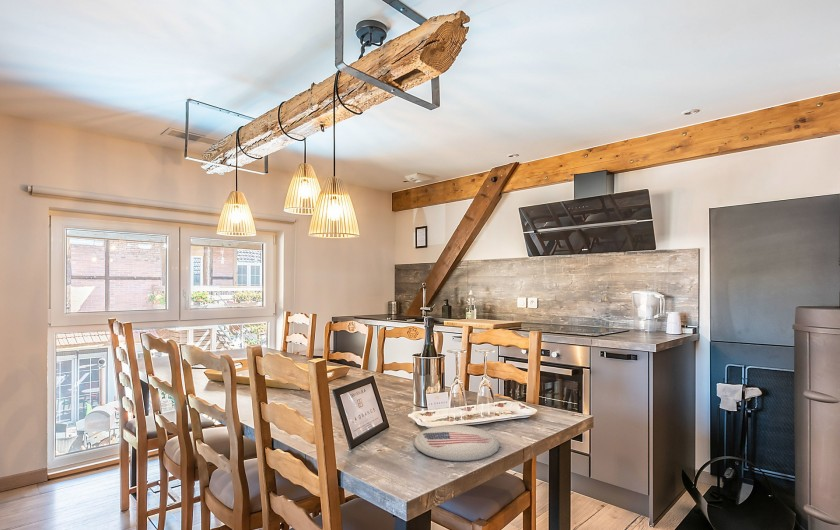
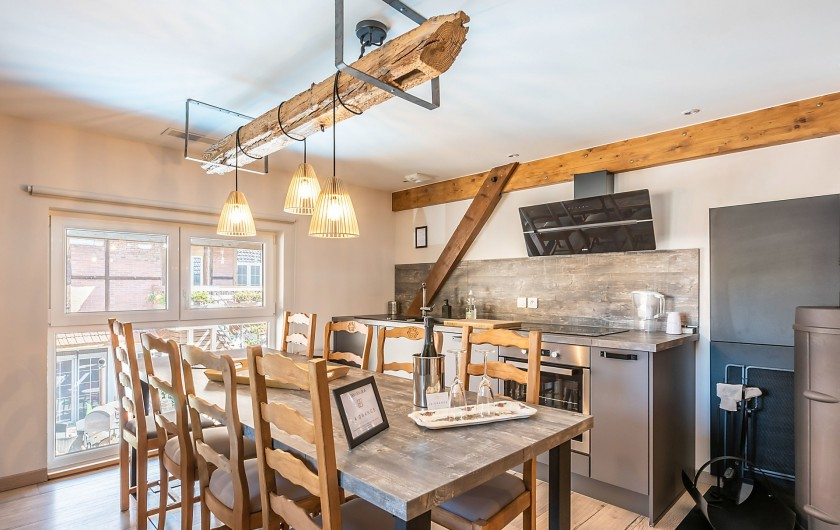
- plate [413,424,501,462]
